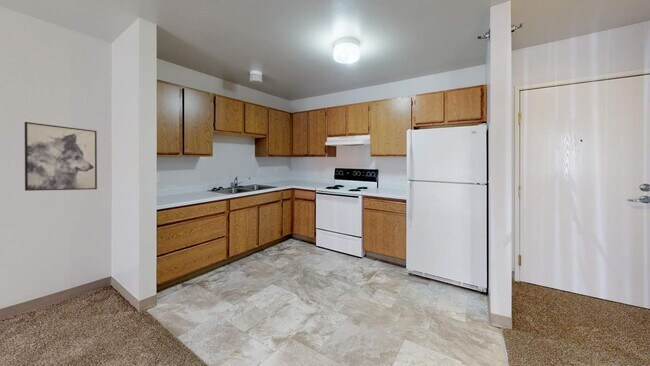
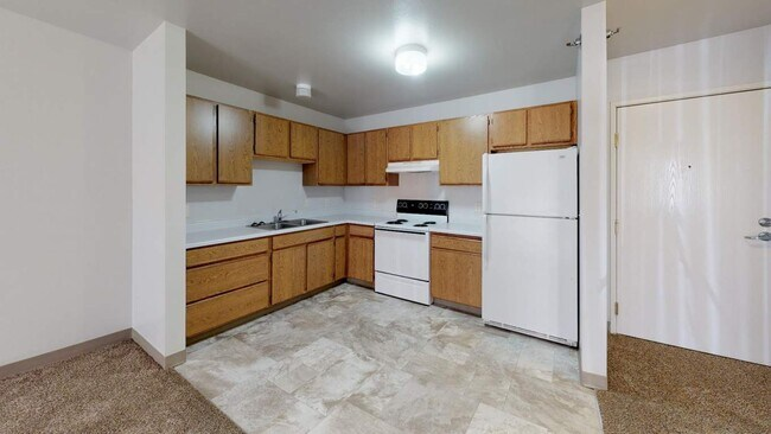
- wall art [24,121,98,192]
